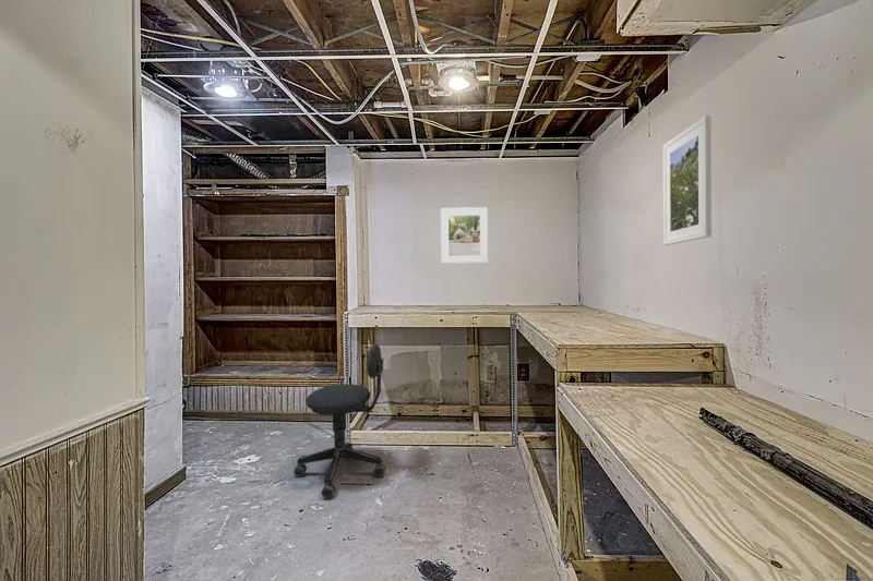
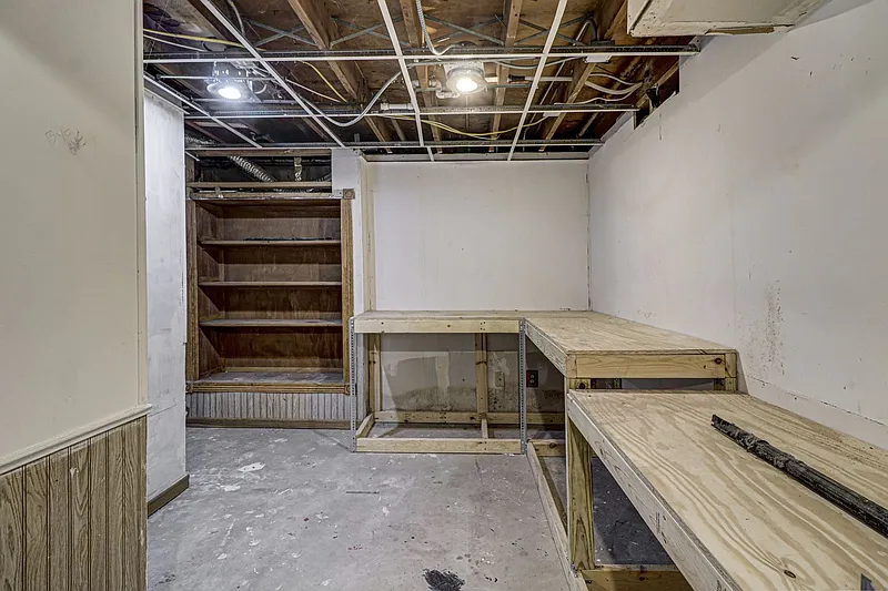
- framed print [440,206,489,265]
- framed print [661,114,713,246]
- office chair [292,343,386,499]
